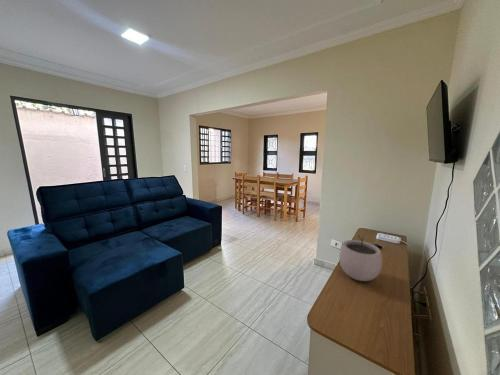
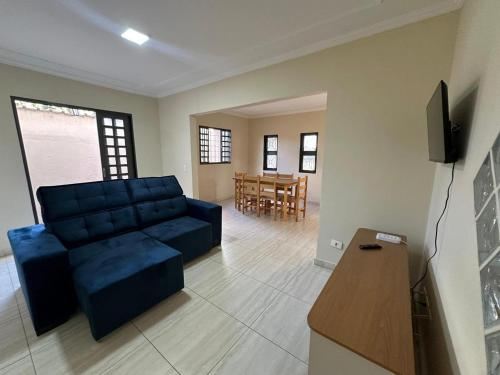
- plant pot [338,233,383,282]
